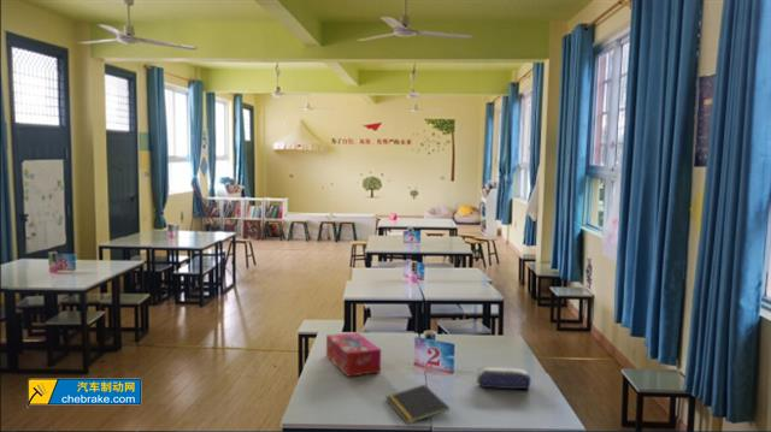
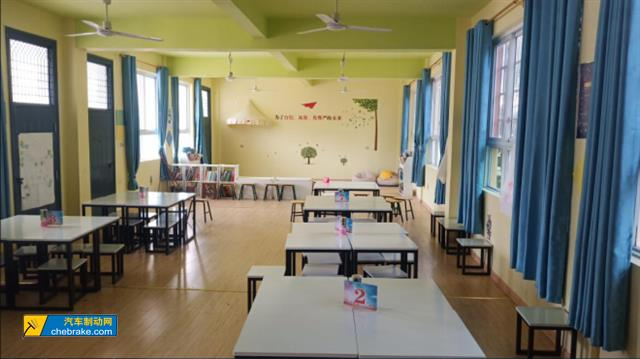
- tissue box [325,331,382,378]
- pencil case [476,366,532,390]
- notepad [384,384,451,425]
